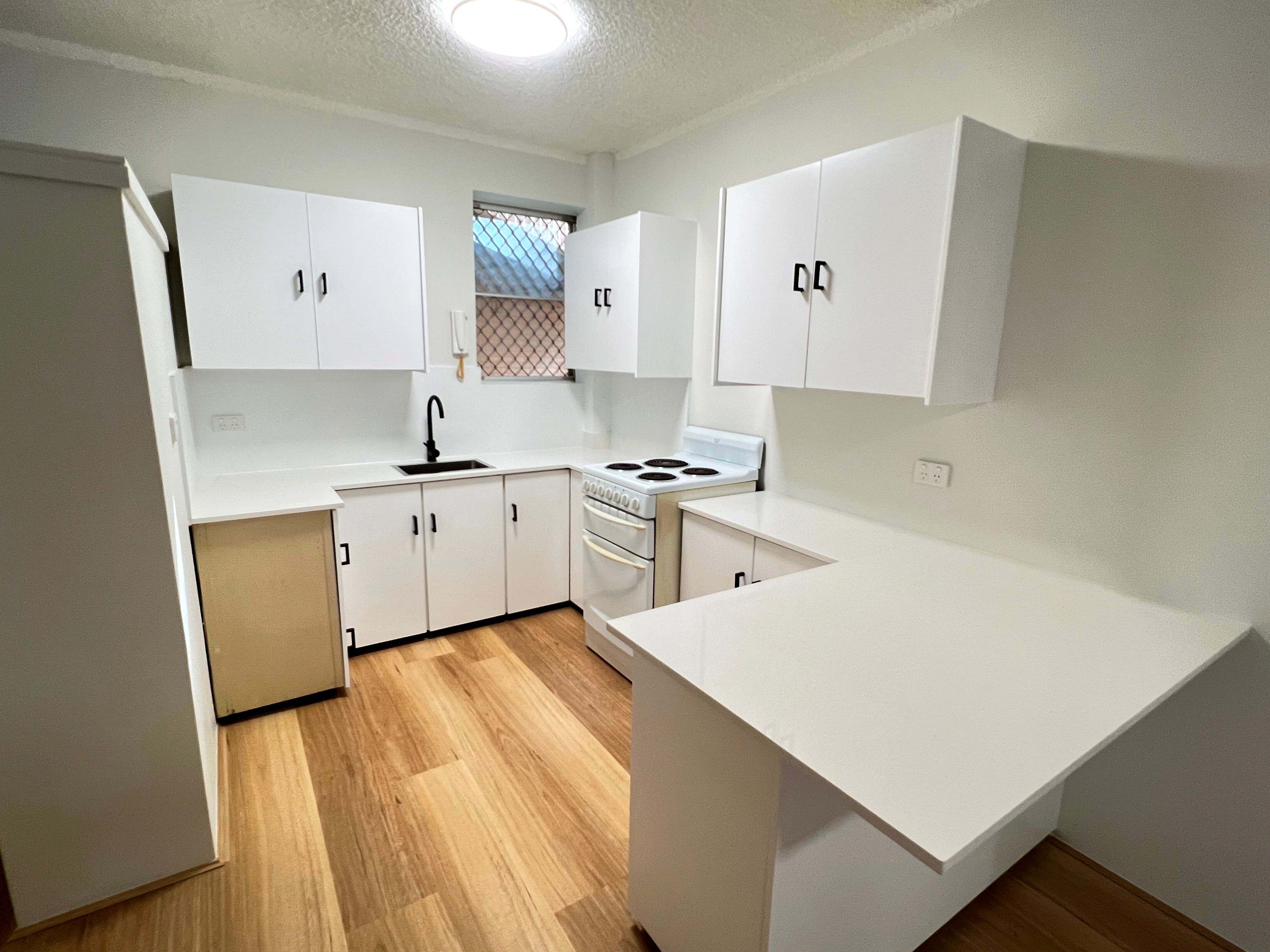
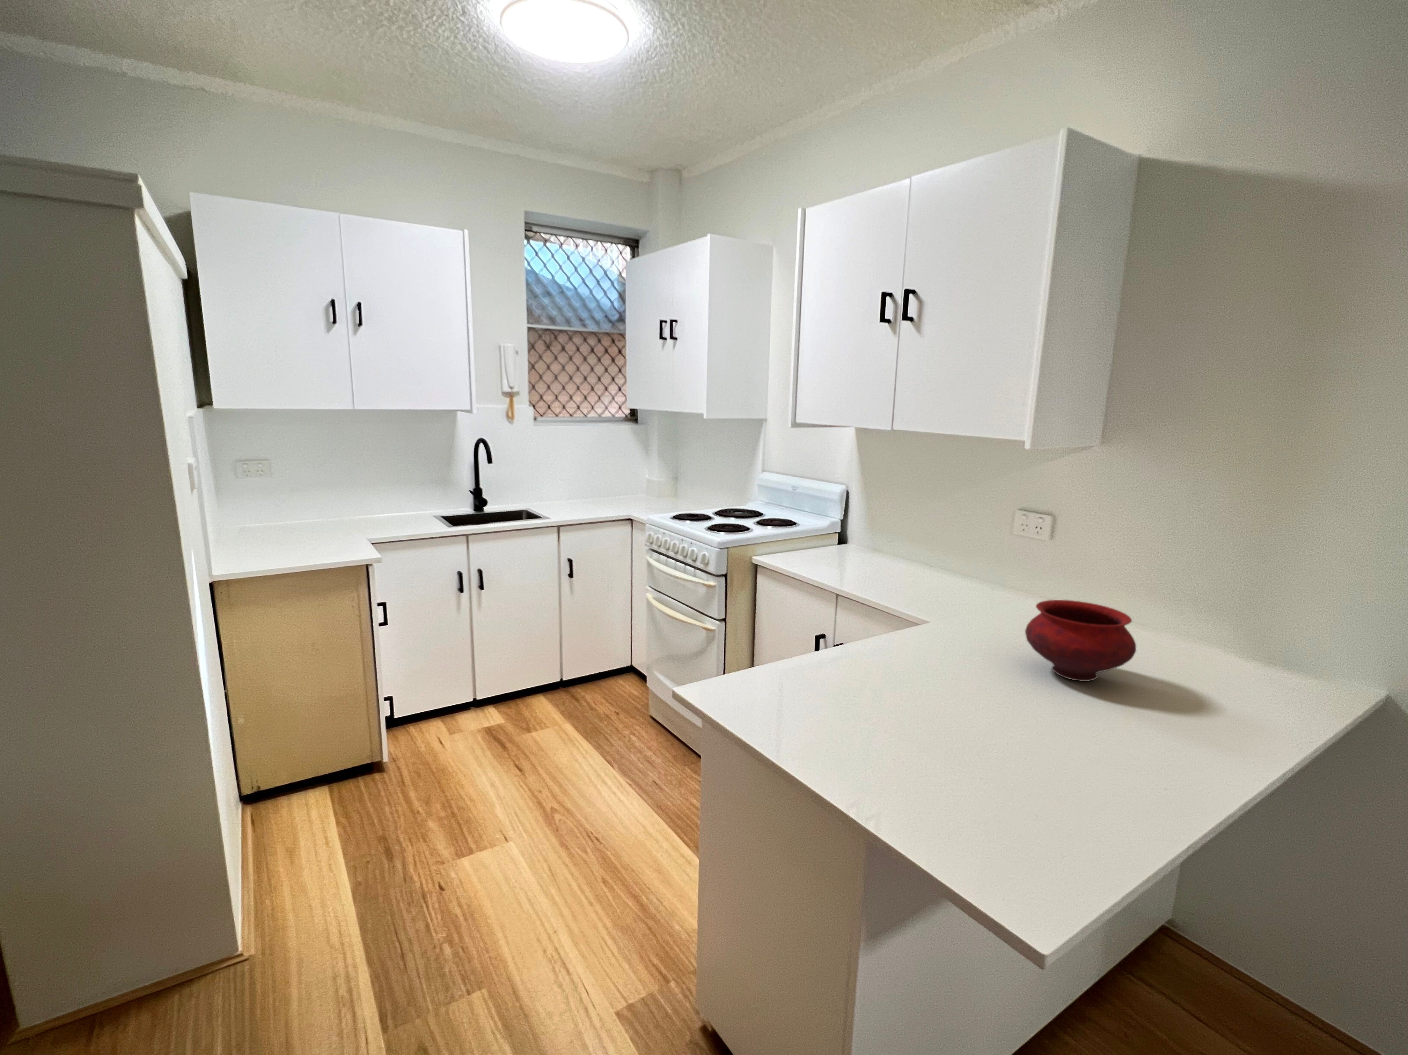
+ bowl [1024,600,1136,682]
